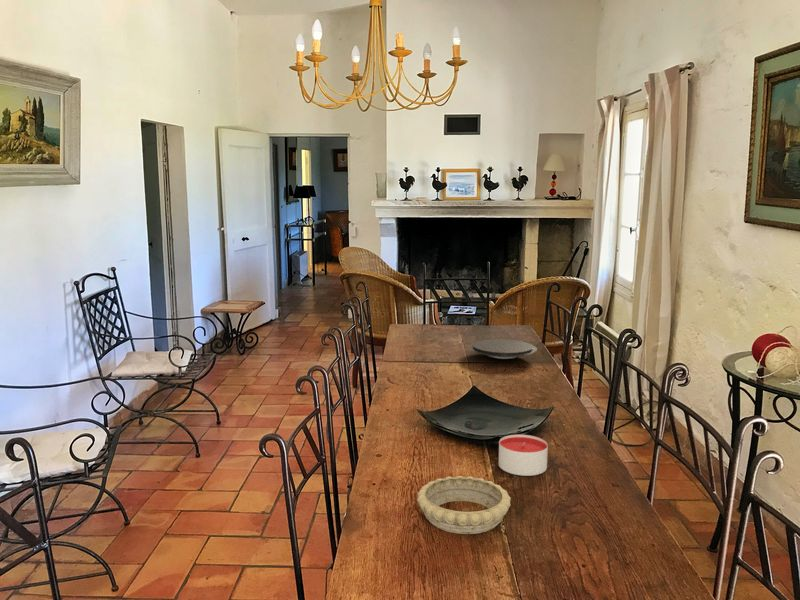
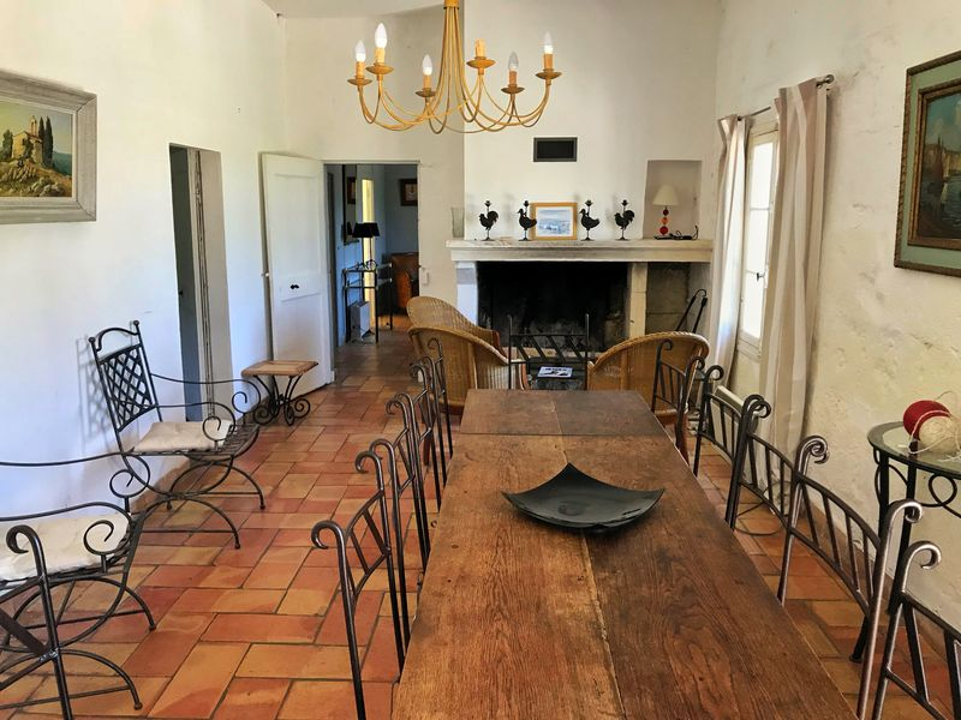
- decorative bowl [416,475,512,535]
- candle [498,434,549,477]
- plate [468,338,538,360]
